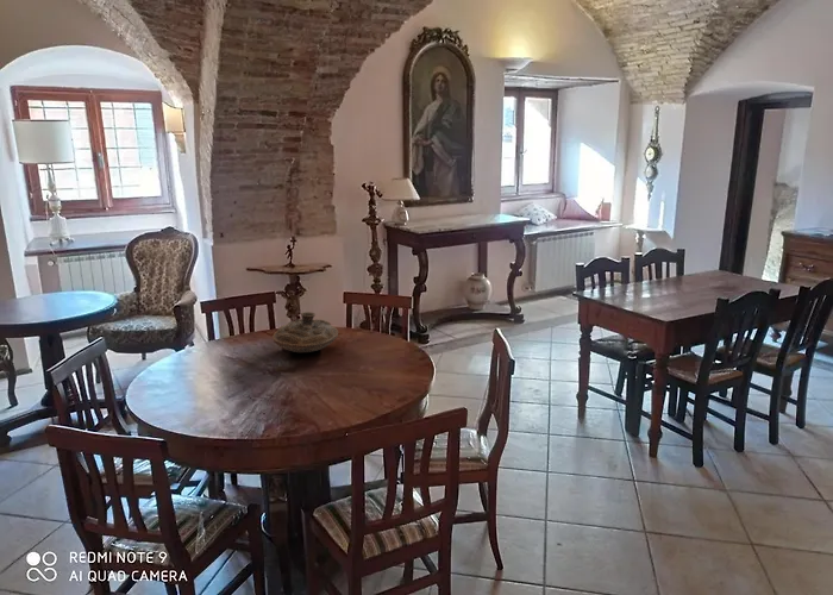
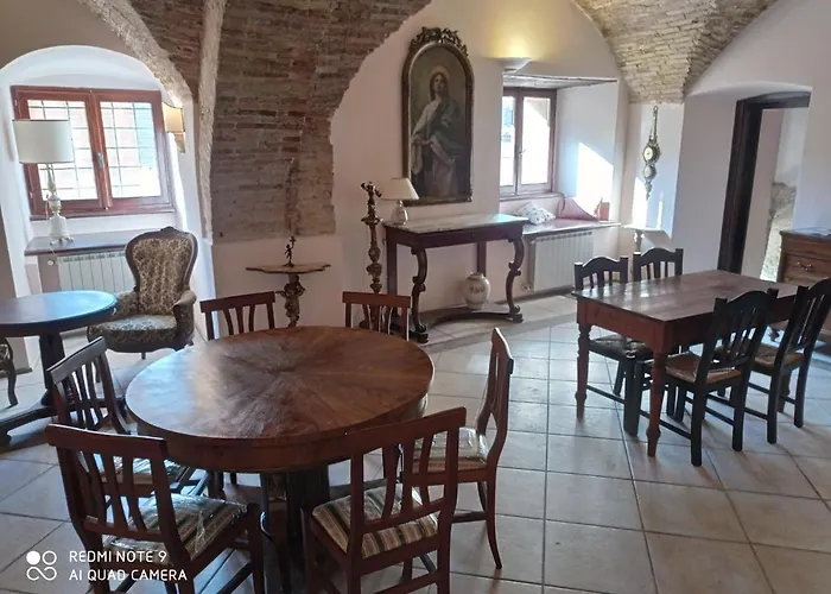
- decorative bowl [271,311,339,353]
